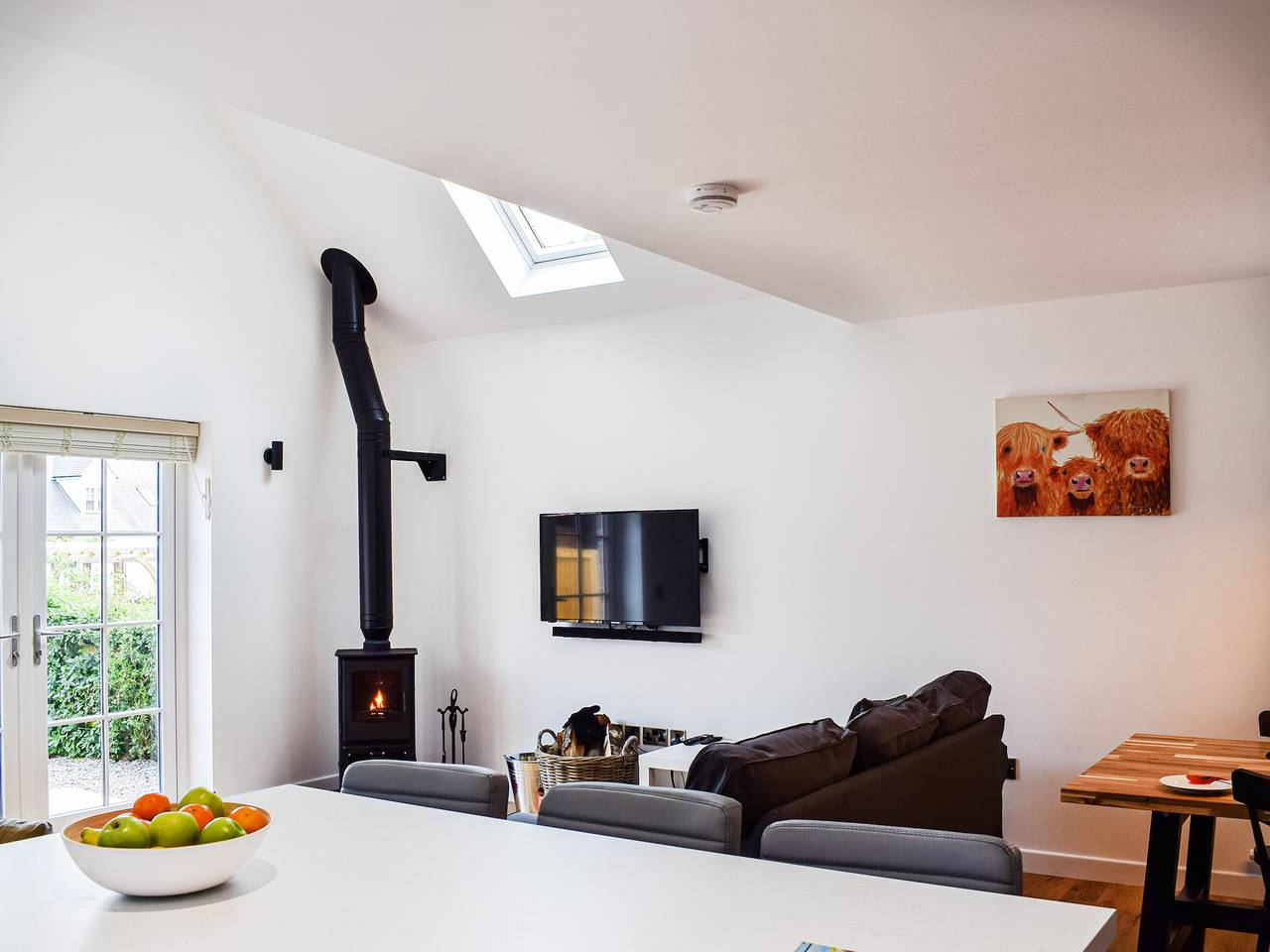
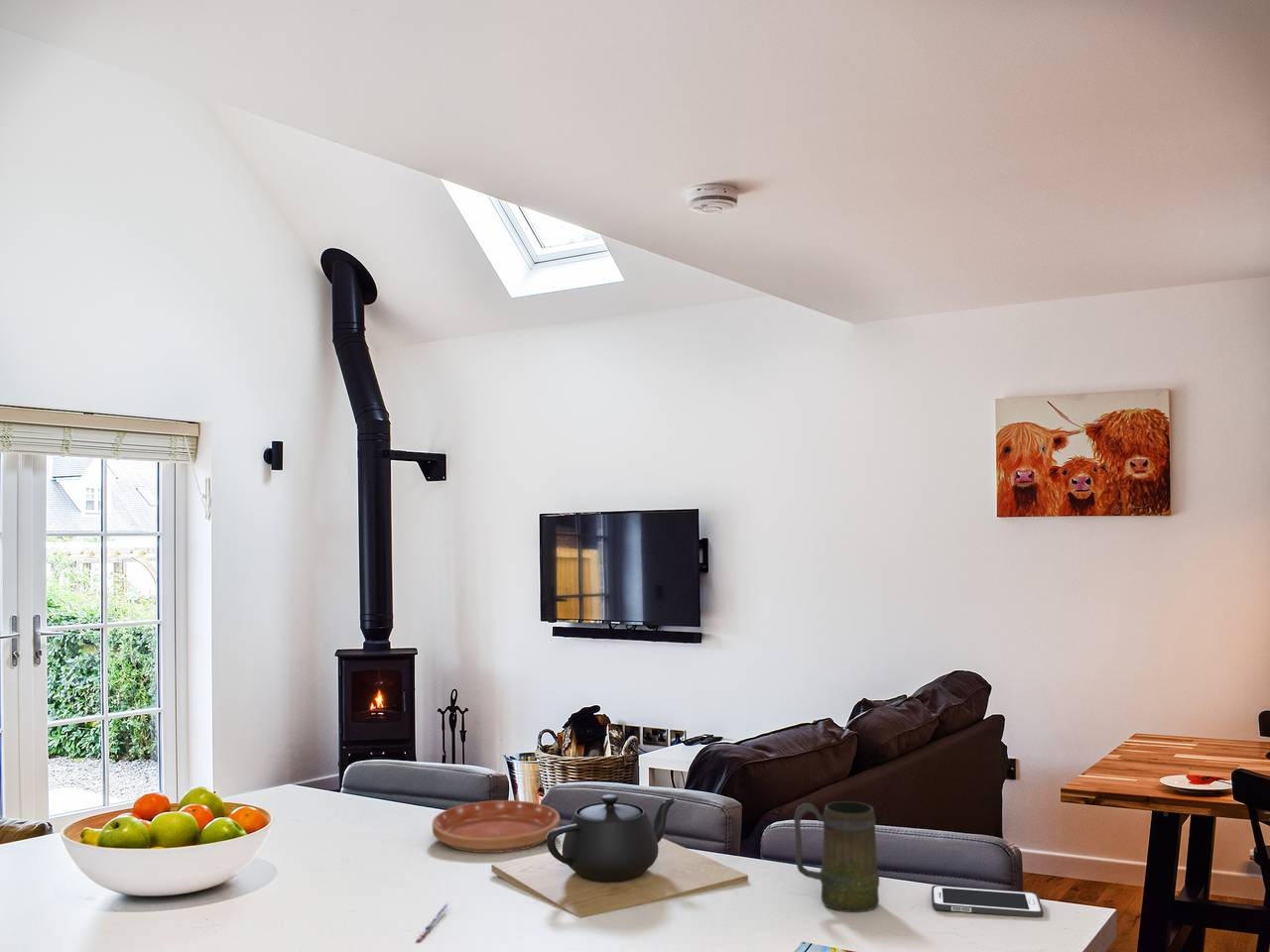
+ cell phone [931,885,1044,918]
+ saucer [432,799,561,854]
+ teapot [490,793,749,919]
+ mug [793,800,880,913]
+ pen [415,902,450,944]
